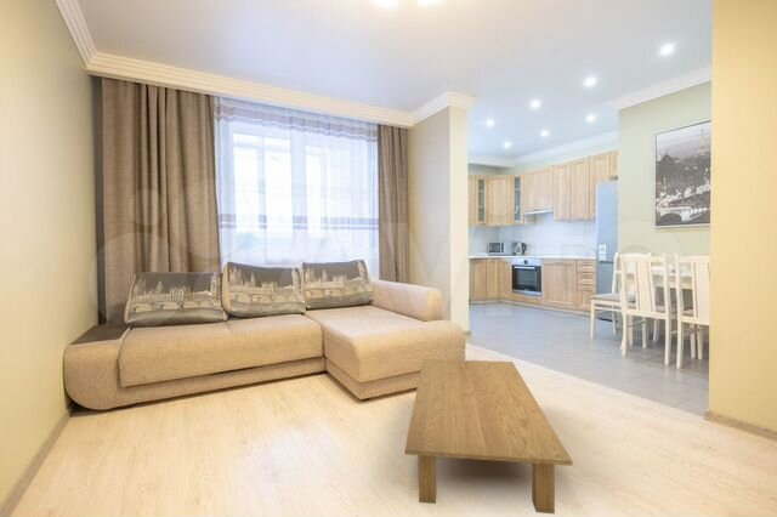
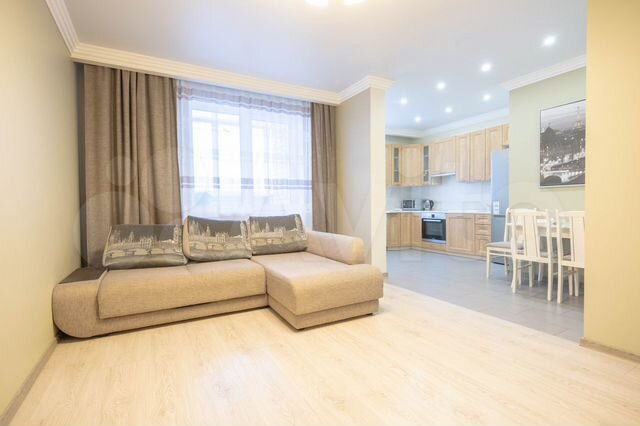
- coffee table [403,358,573,515]
